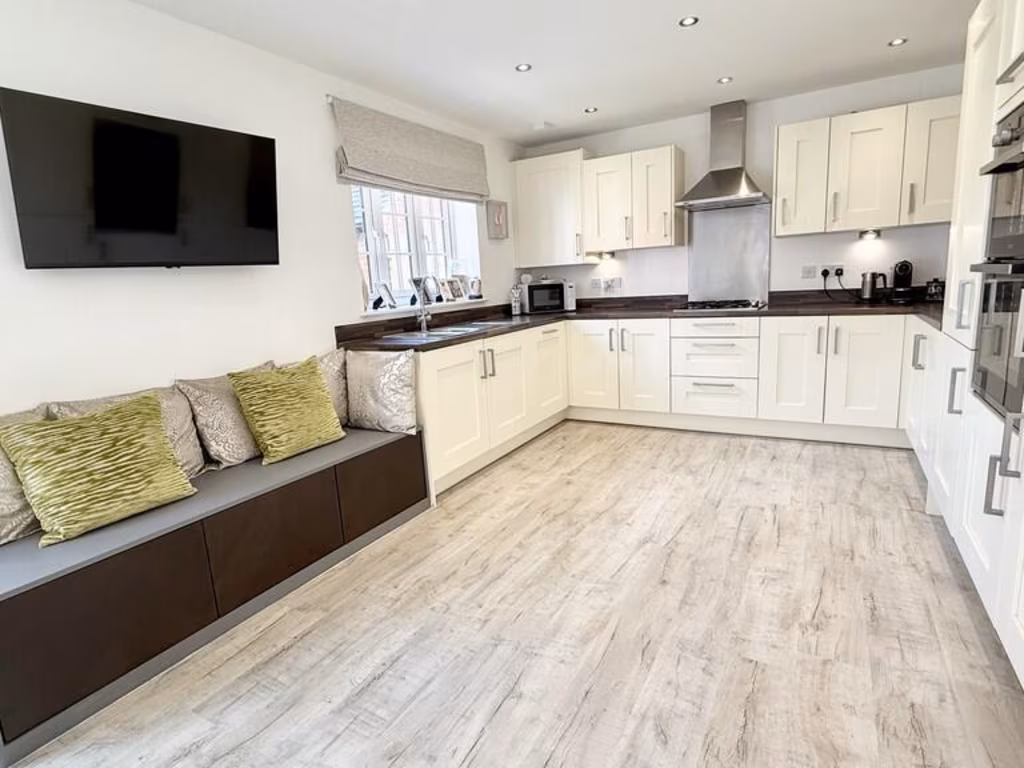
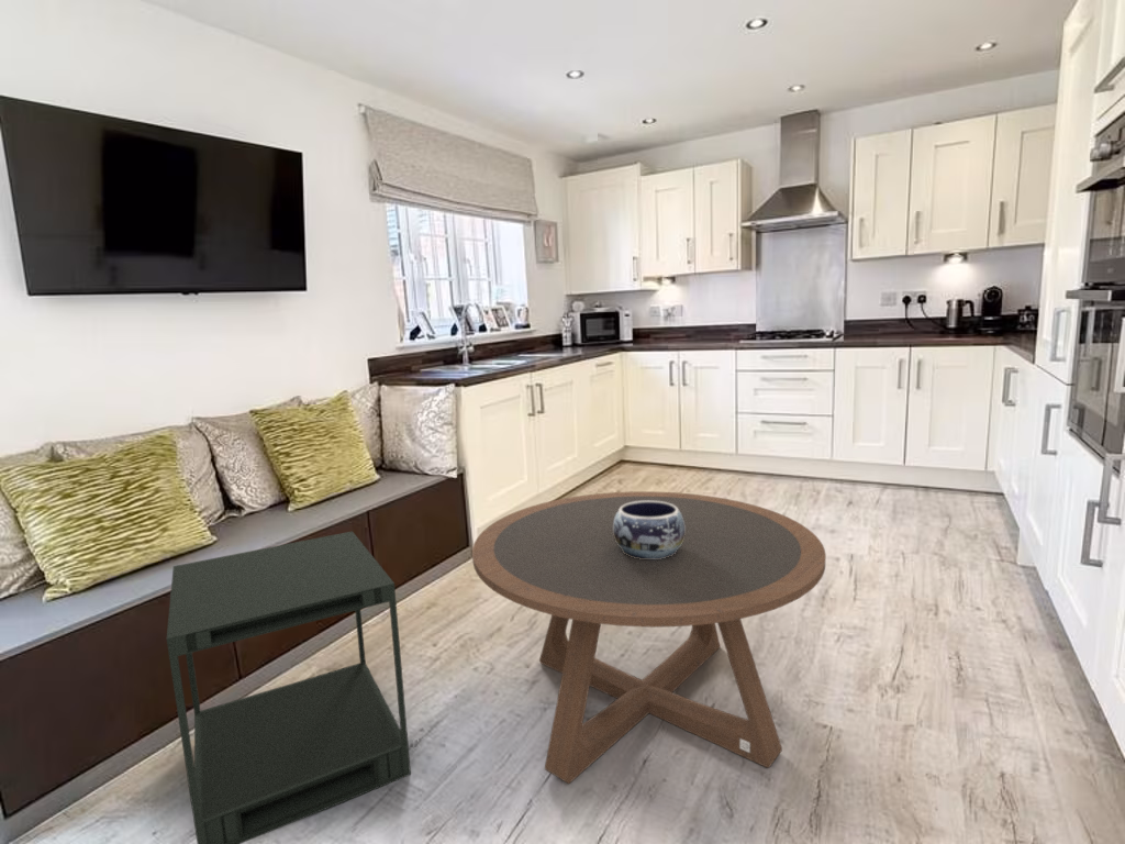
+ decorative bowl [613,501,686,559]
+ coffee table [471,490,827,785]
+ side table [166,530,412,844]
